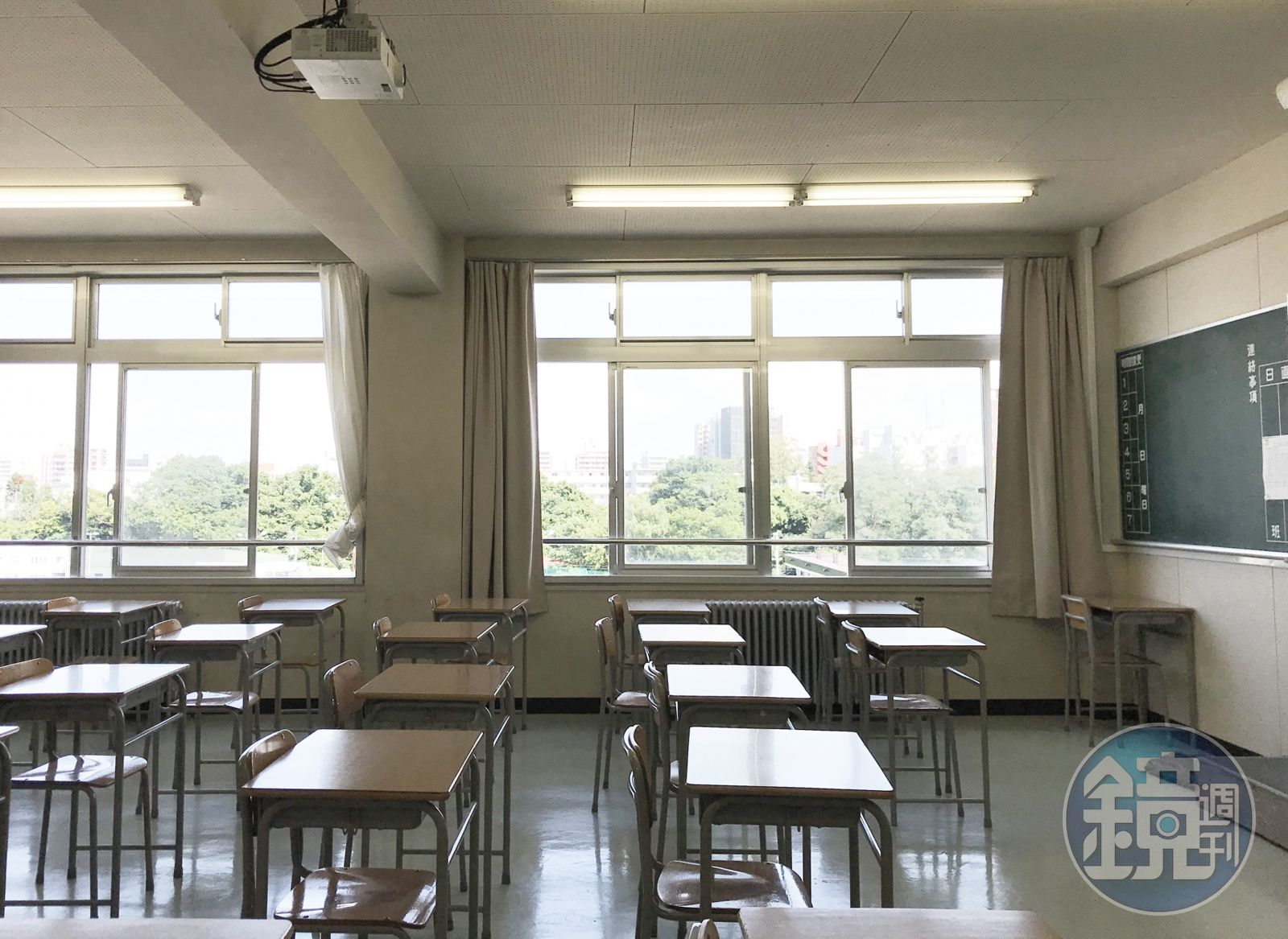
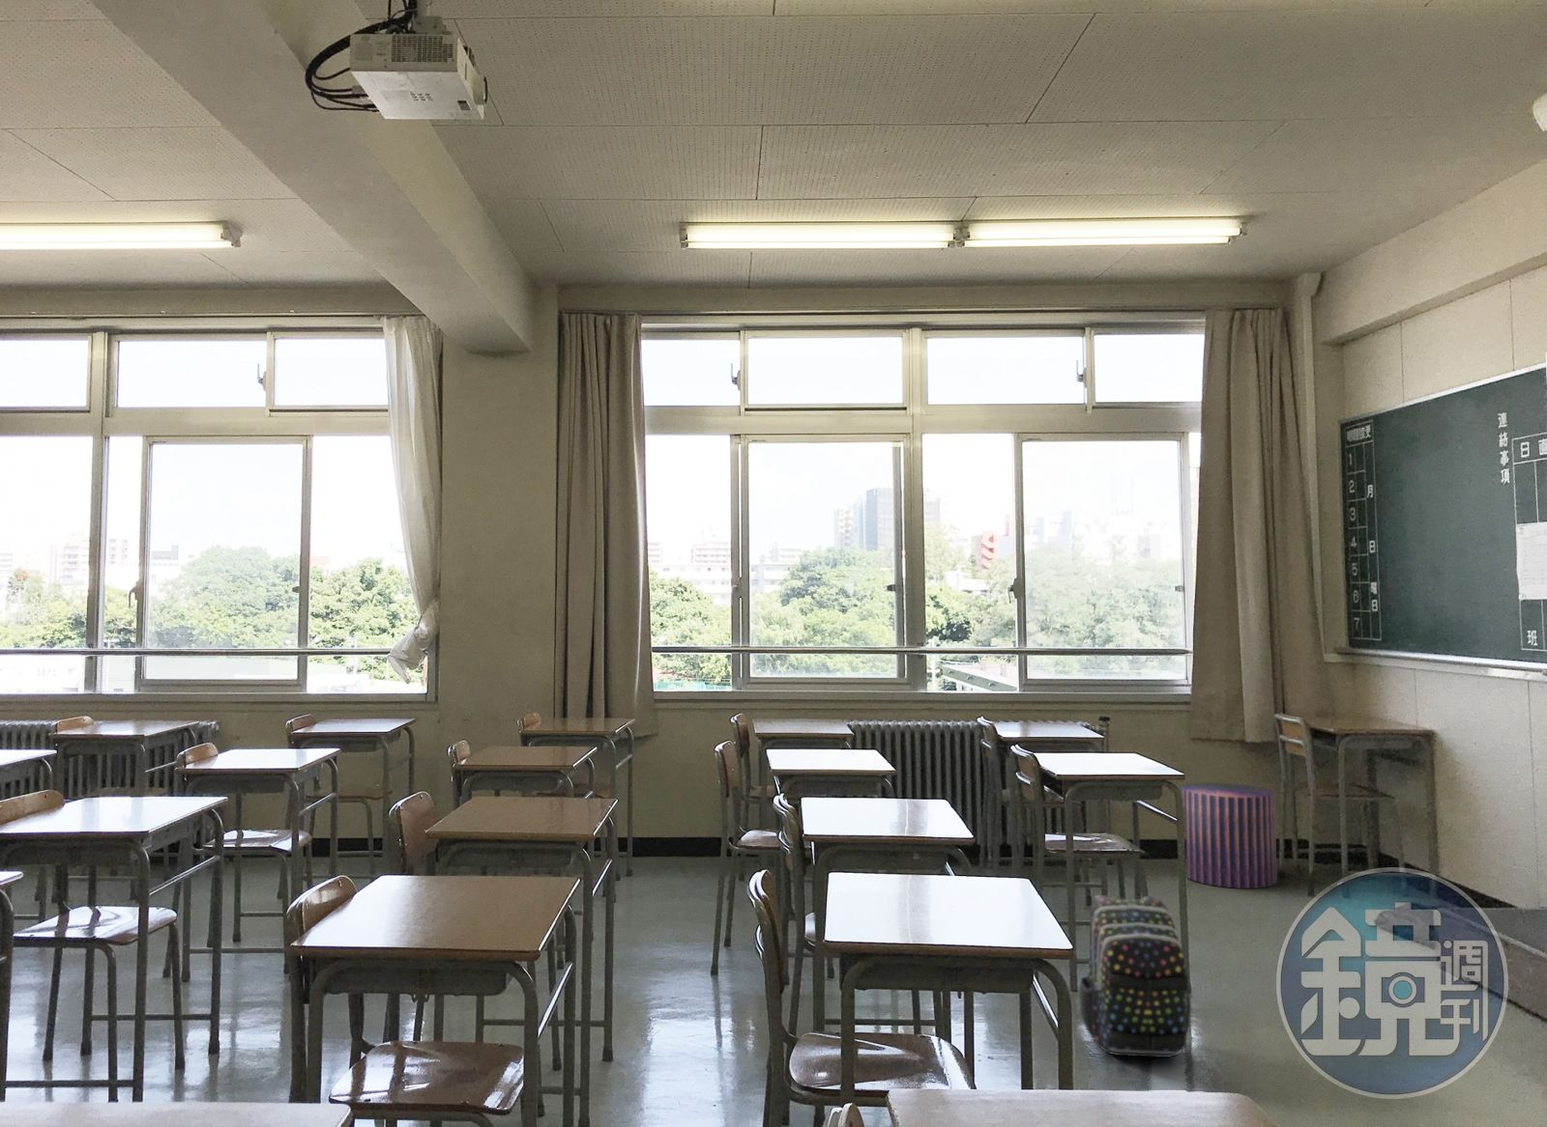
+ backpack [1079,893,1191,1059]
+ stool [1179,781,1278,889]
